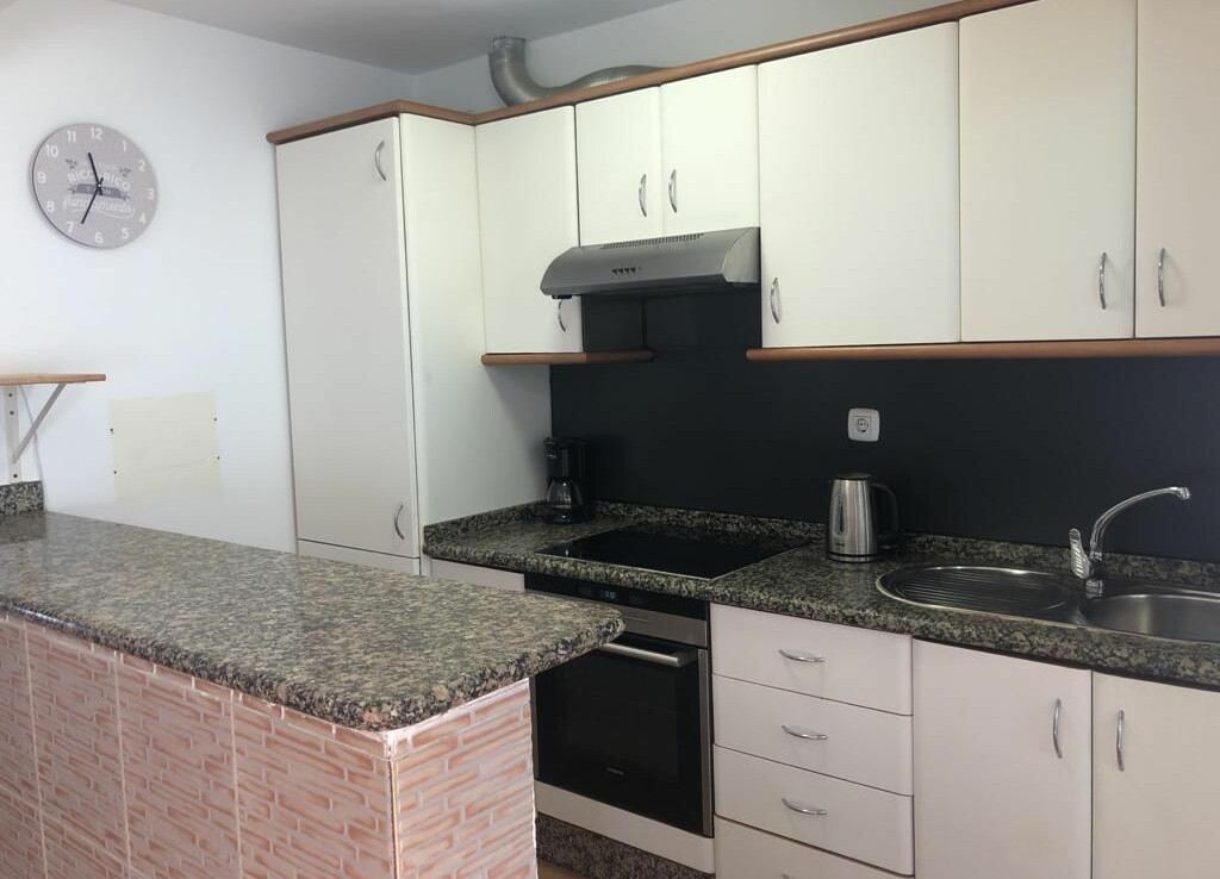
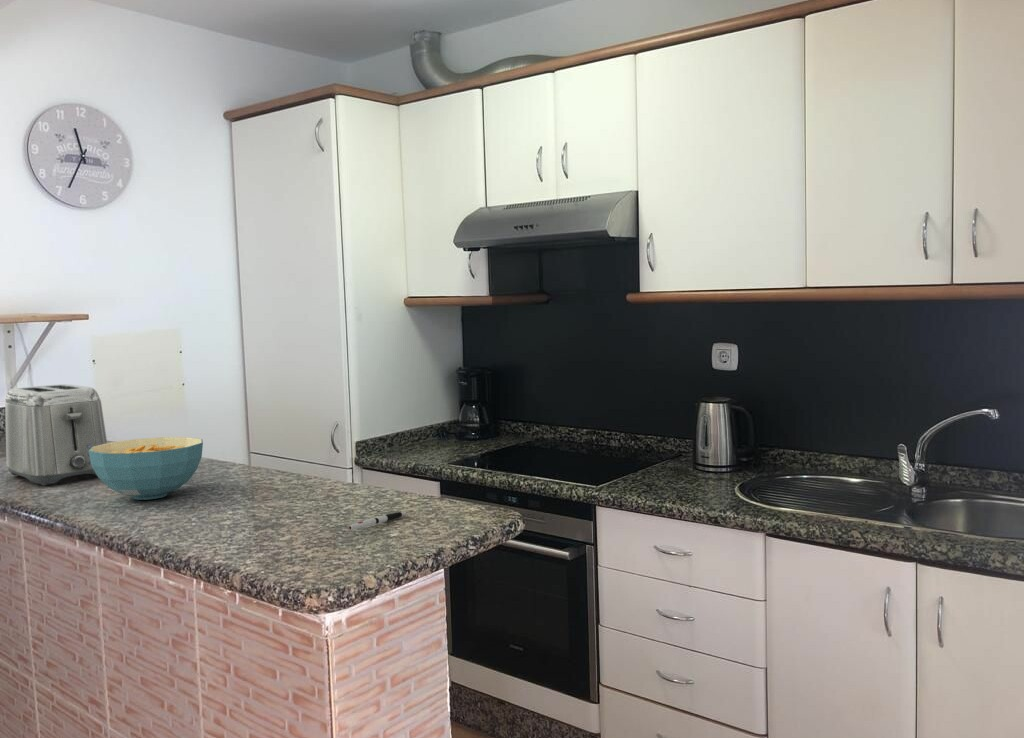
+ pen [347,511,408,531]
+ toaster [4,383,108,486]
+ cereal bowl [89,436,204,501]
